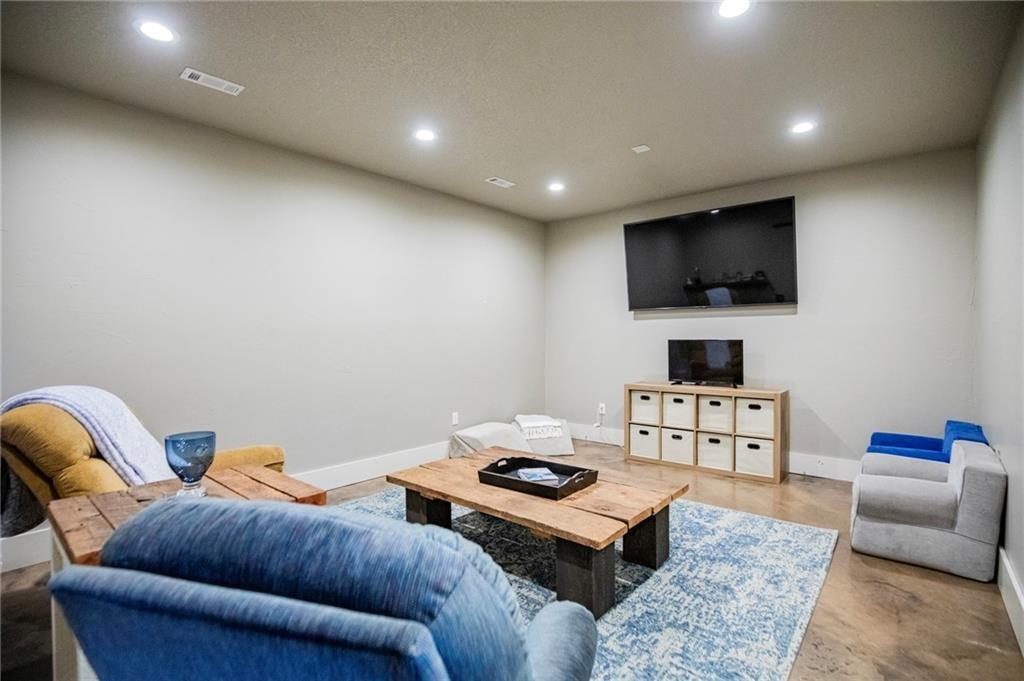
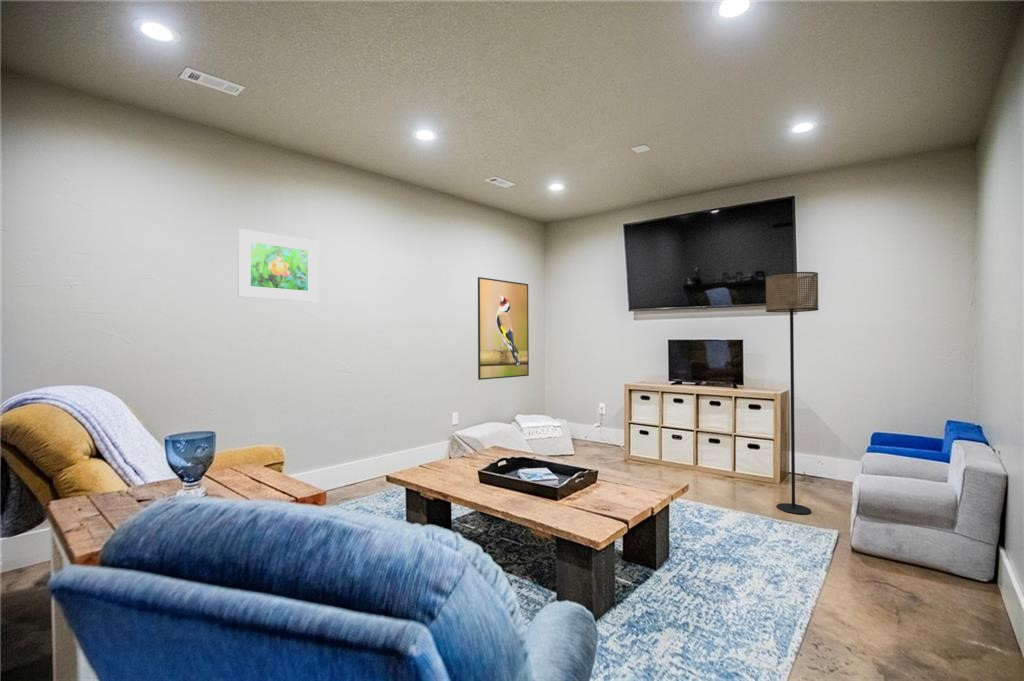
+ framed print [237,228,319,303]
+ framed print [477,276,530,381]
+ floor lamp [765,271,819,515]
